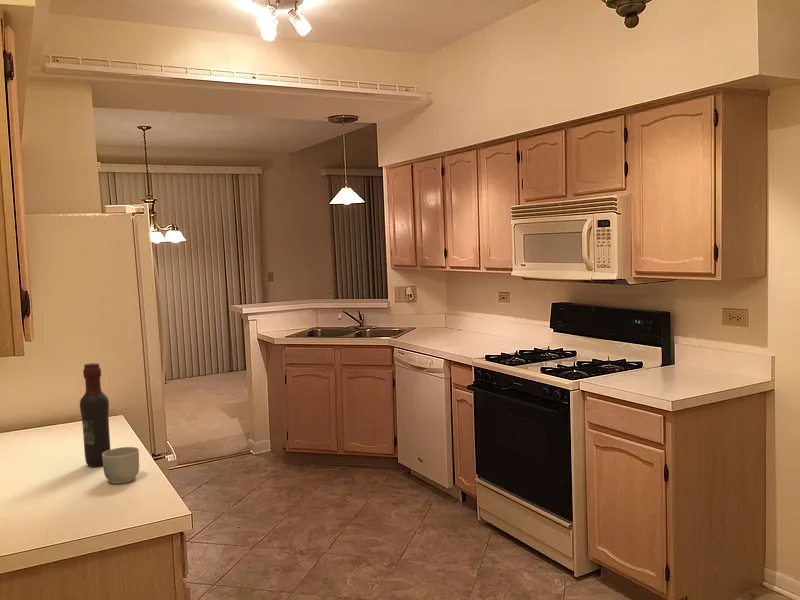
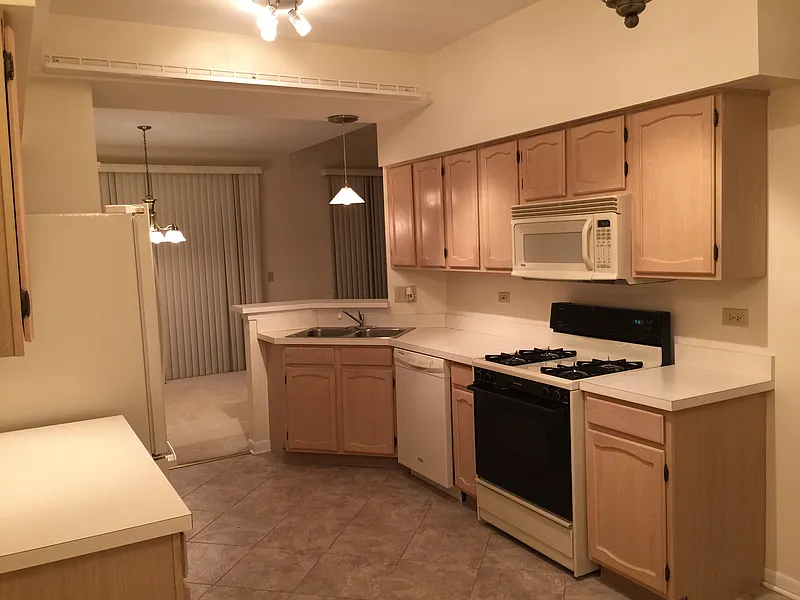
- wine bottle [79,362,111,468]
- mug [102,446,140,484]
